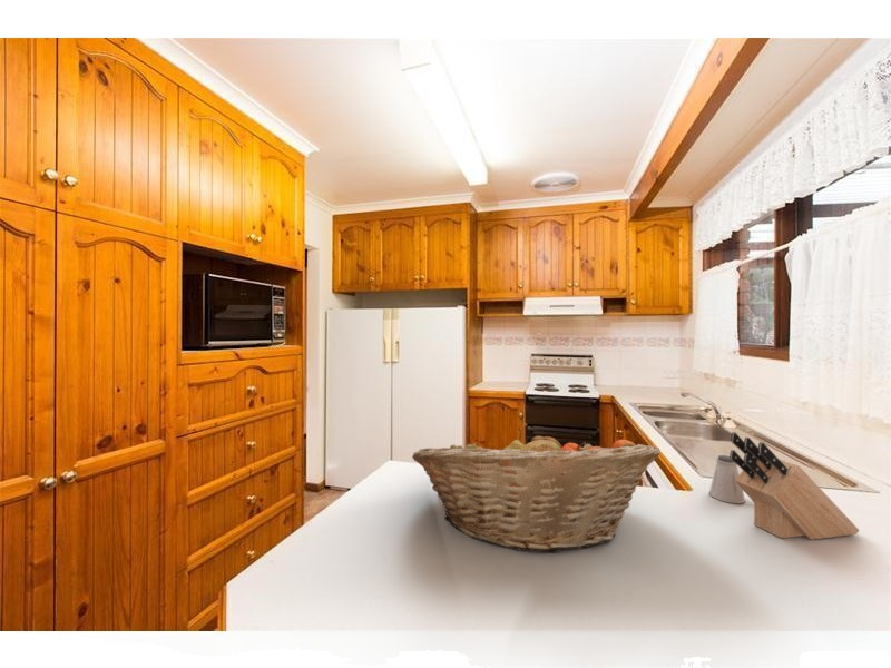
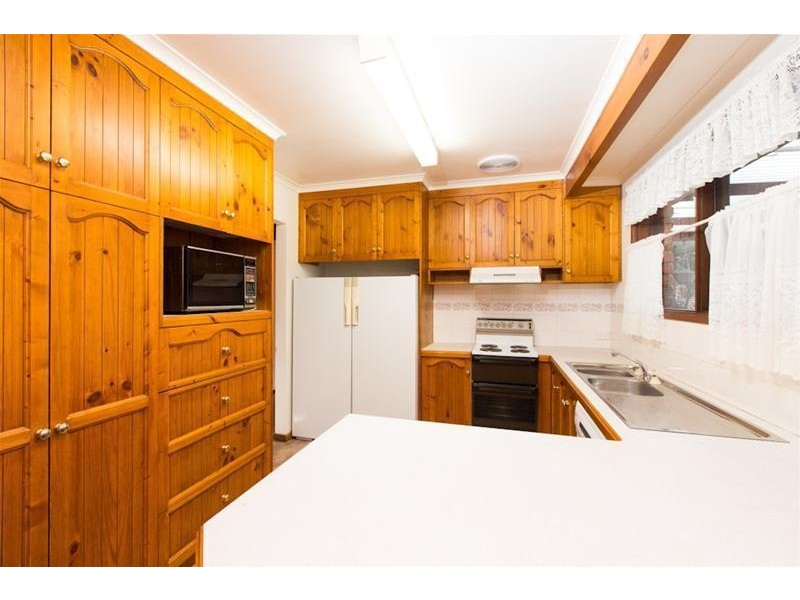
- saltshaker [708,454,746,504]
- knife block [728,431,861,541]
- fruit basket [411,426,662,553]
